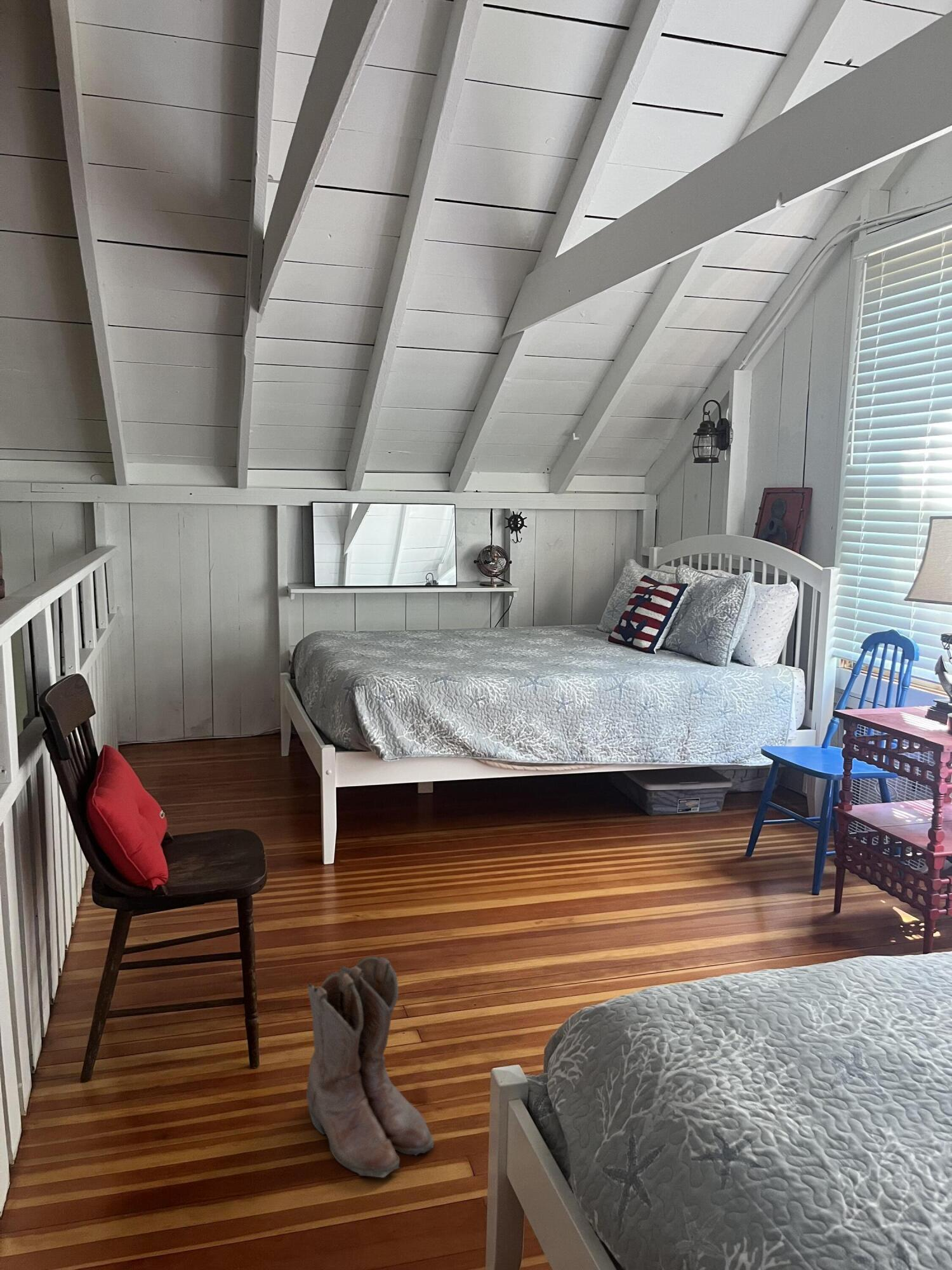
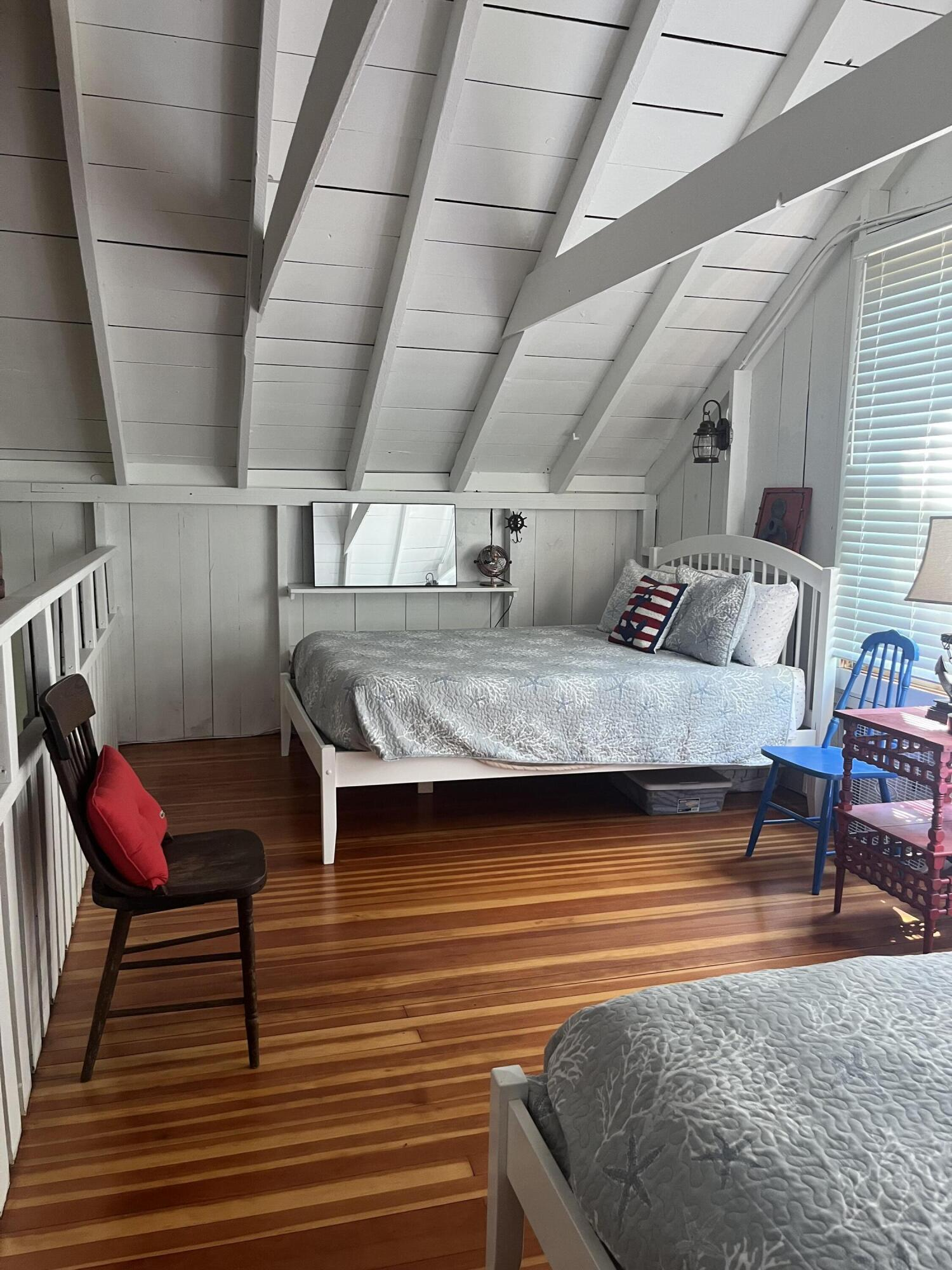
- boots [306,956,435,1178]
